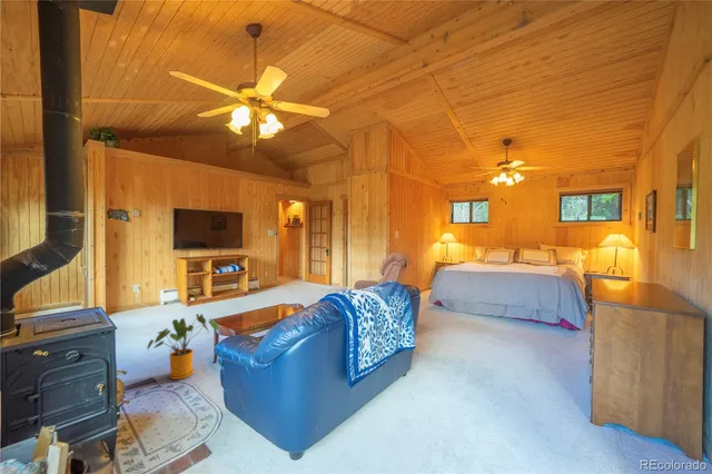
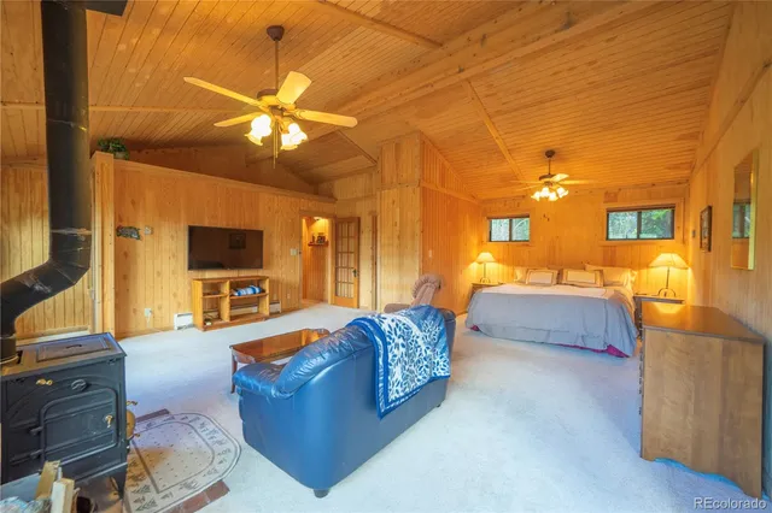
- house plant [147,313,220,381]
